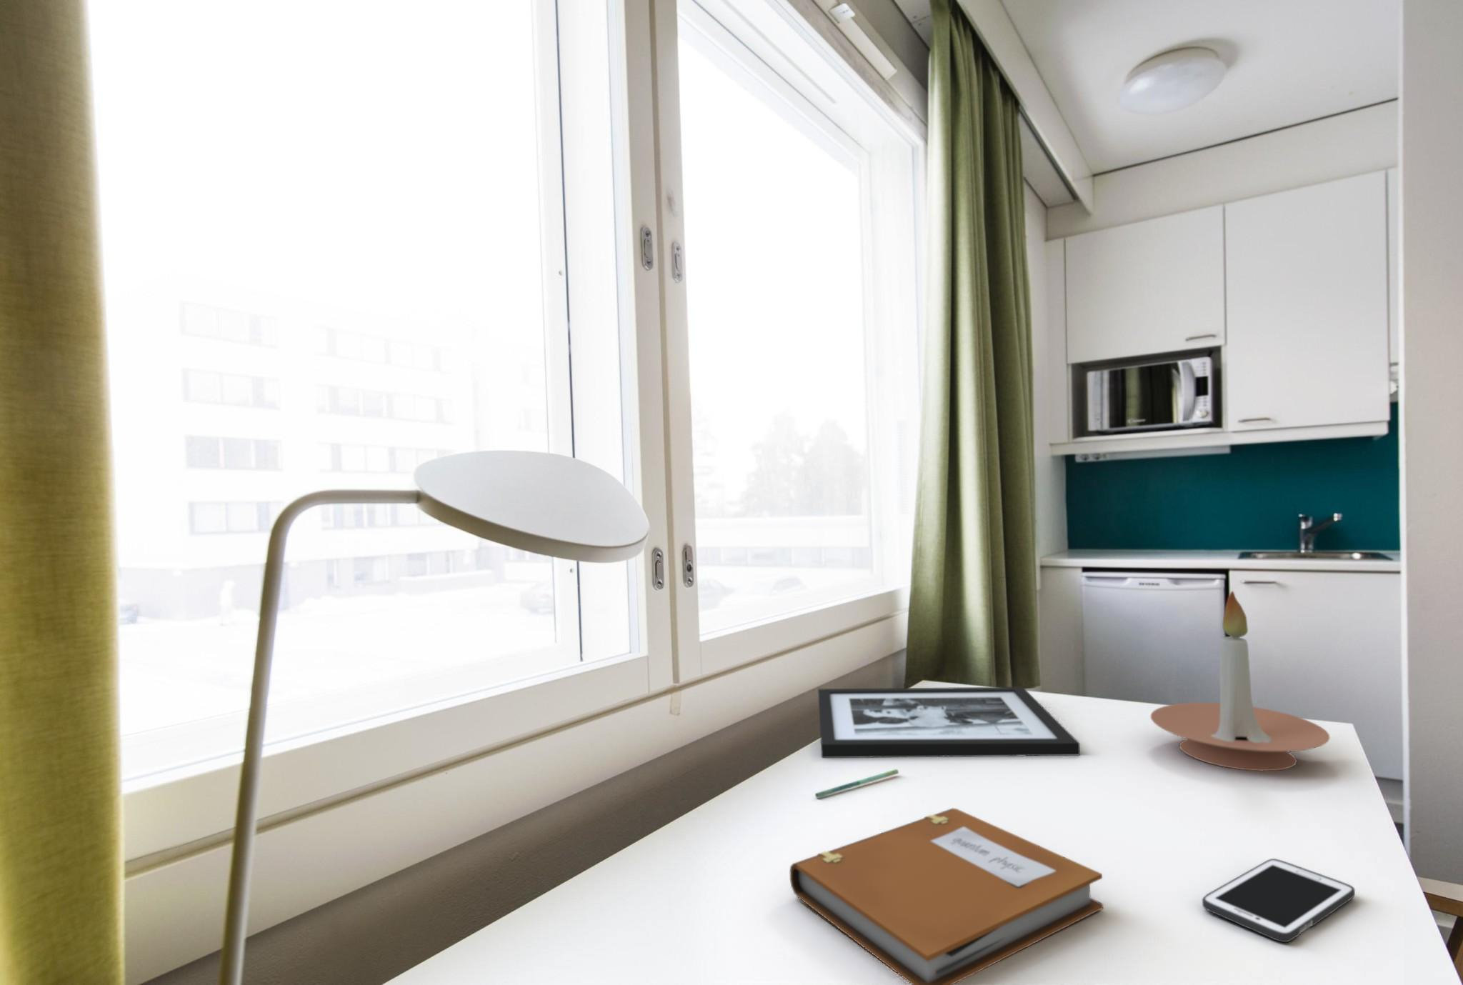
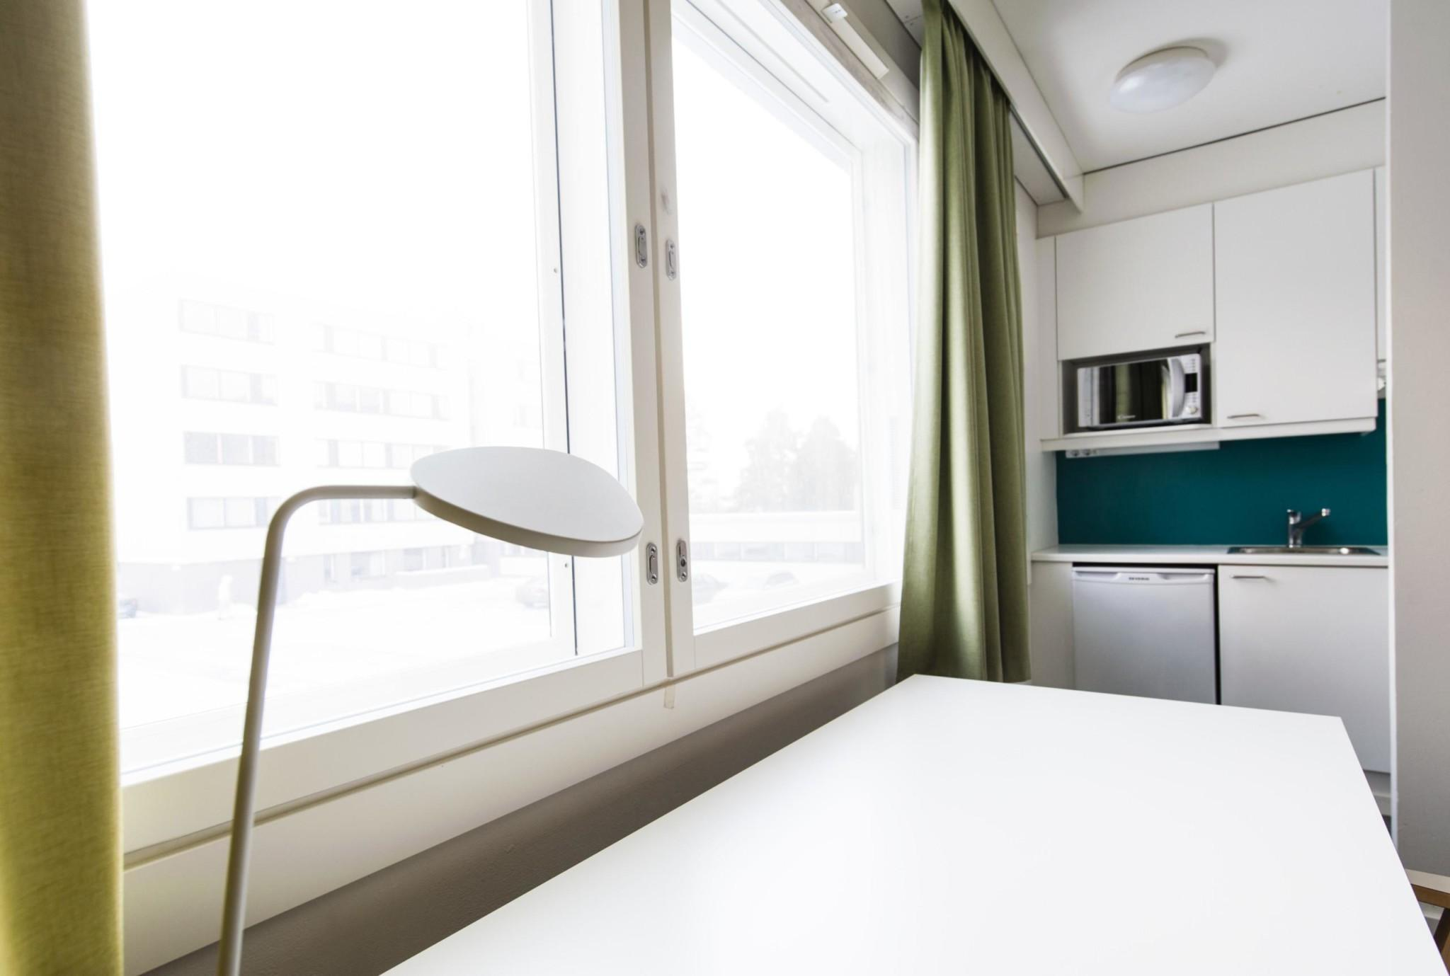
- pen [814,768,899,798]
- picture frame [817,686,1080,759]
- notebook [789,808,1104,985]
- candle holder [1150,590,1330,772]
- cell phone [1201,857,1356,943]
